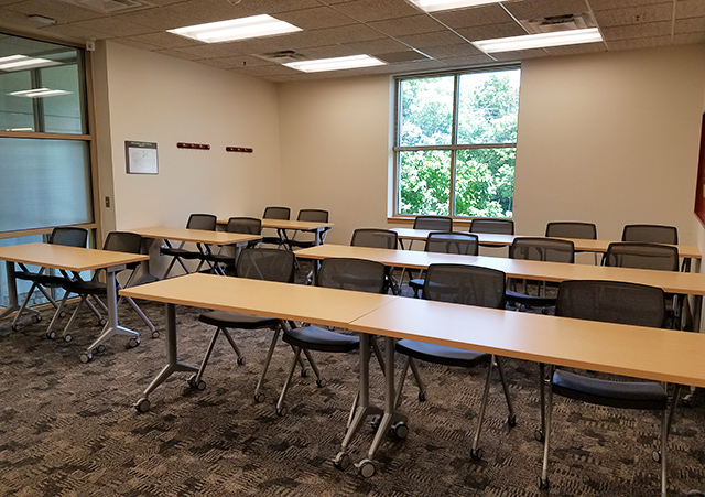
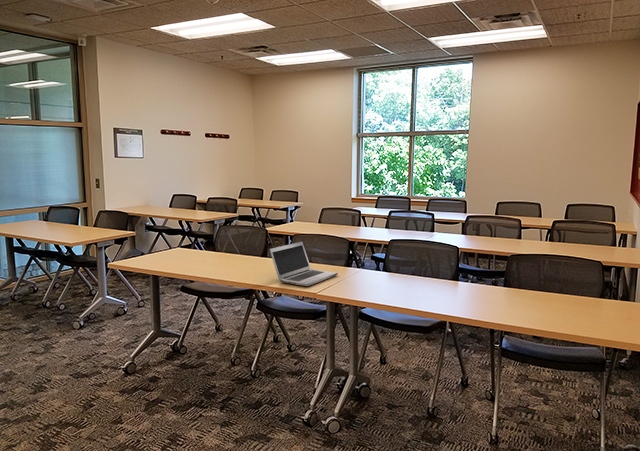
+ laptop [269,241,339,287]
